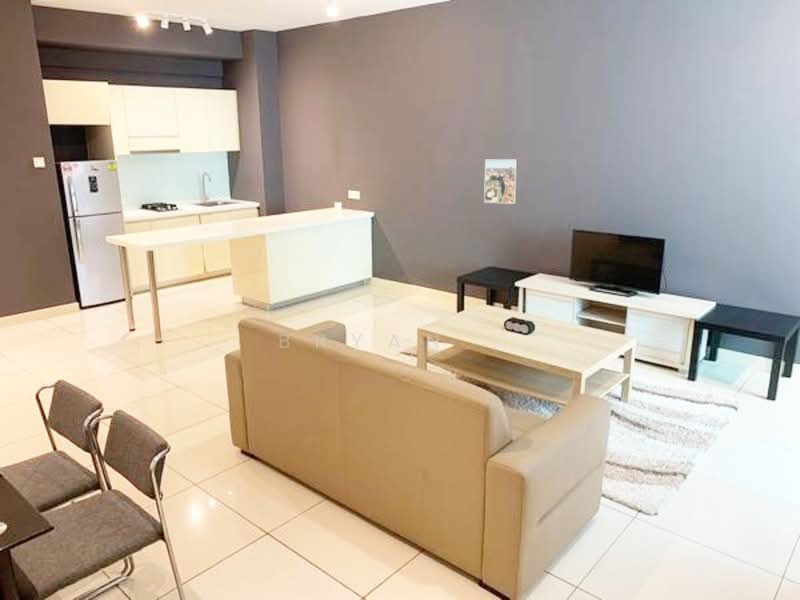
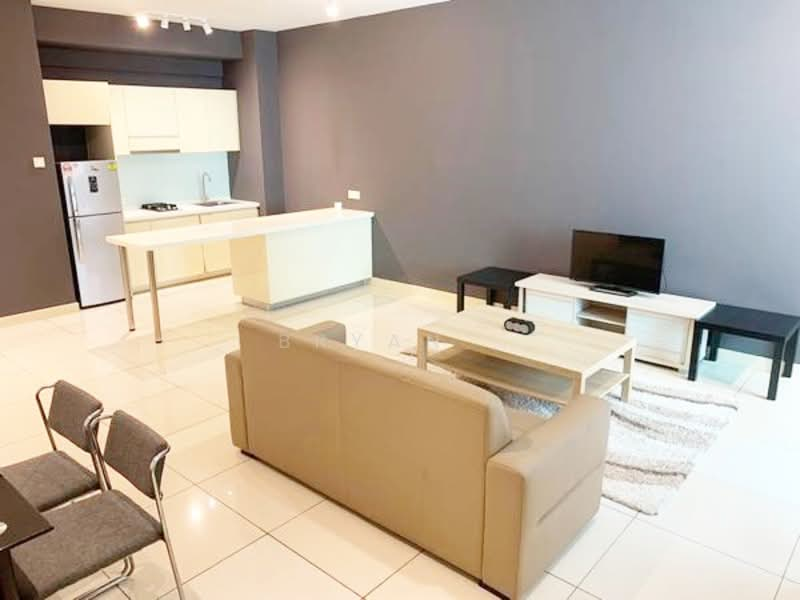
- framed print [483,158,519,205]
